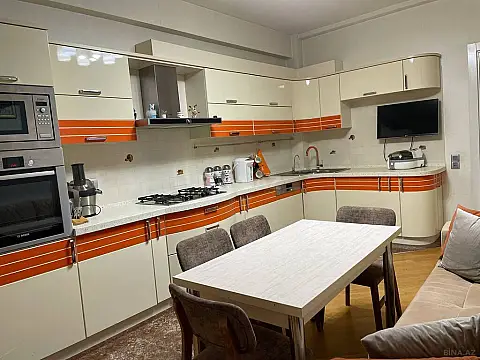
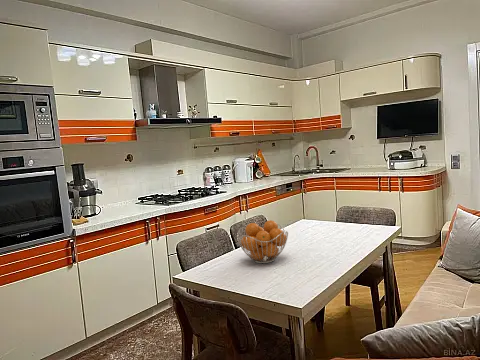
+ fruit basket [236,219,289,264]
